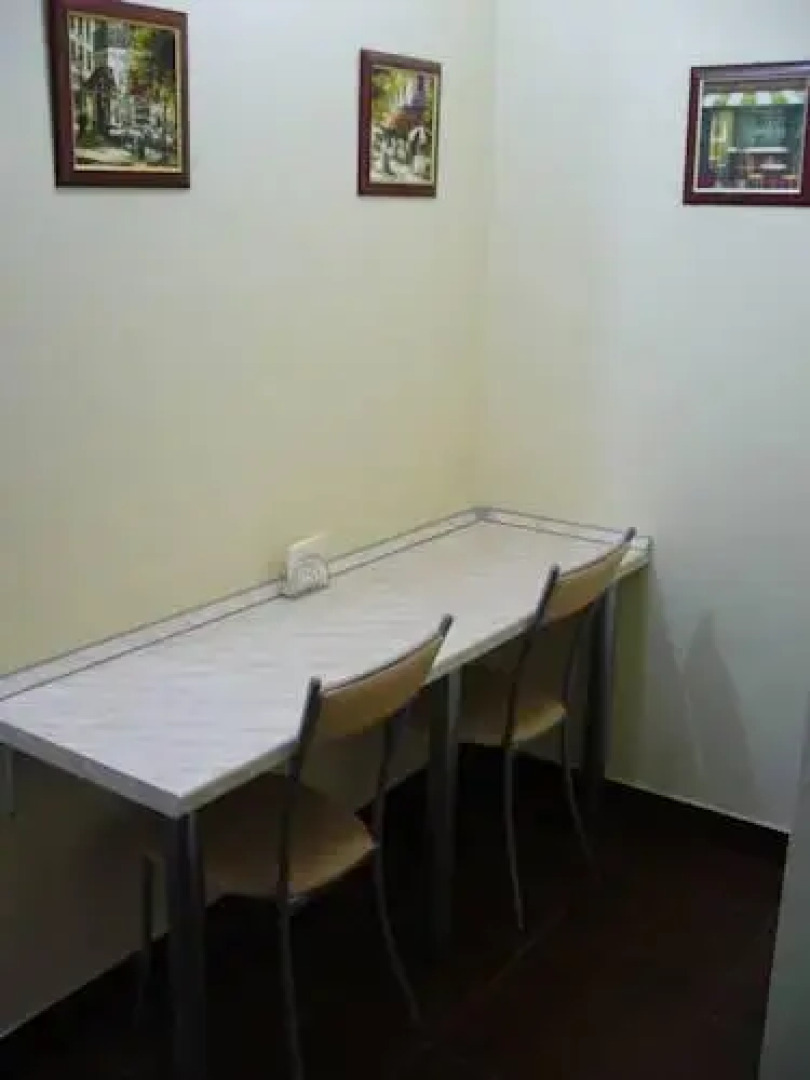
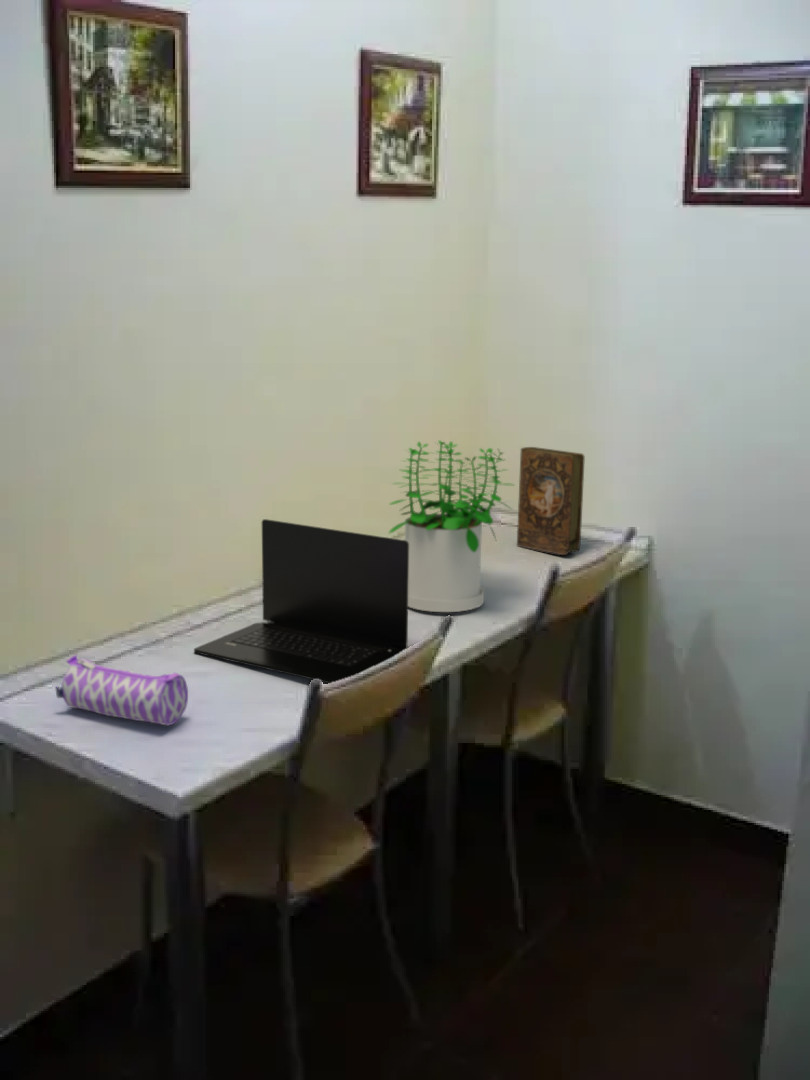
+ book [516,446,586,556]
+ laptop [193,518,409,684]
+ potted plant [388,439,516,613]
+ pencil case [54,654,189,726]
